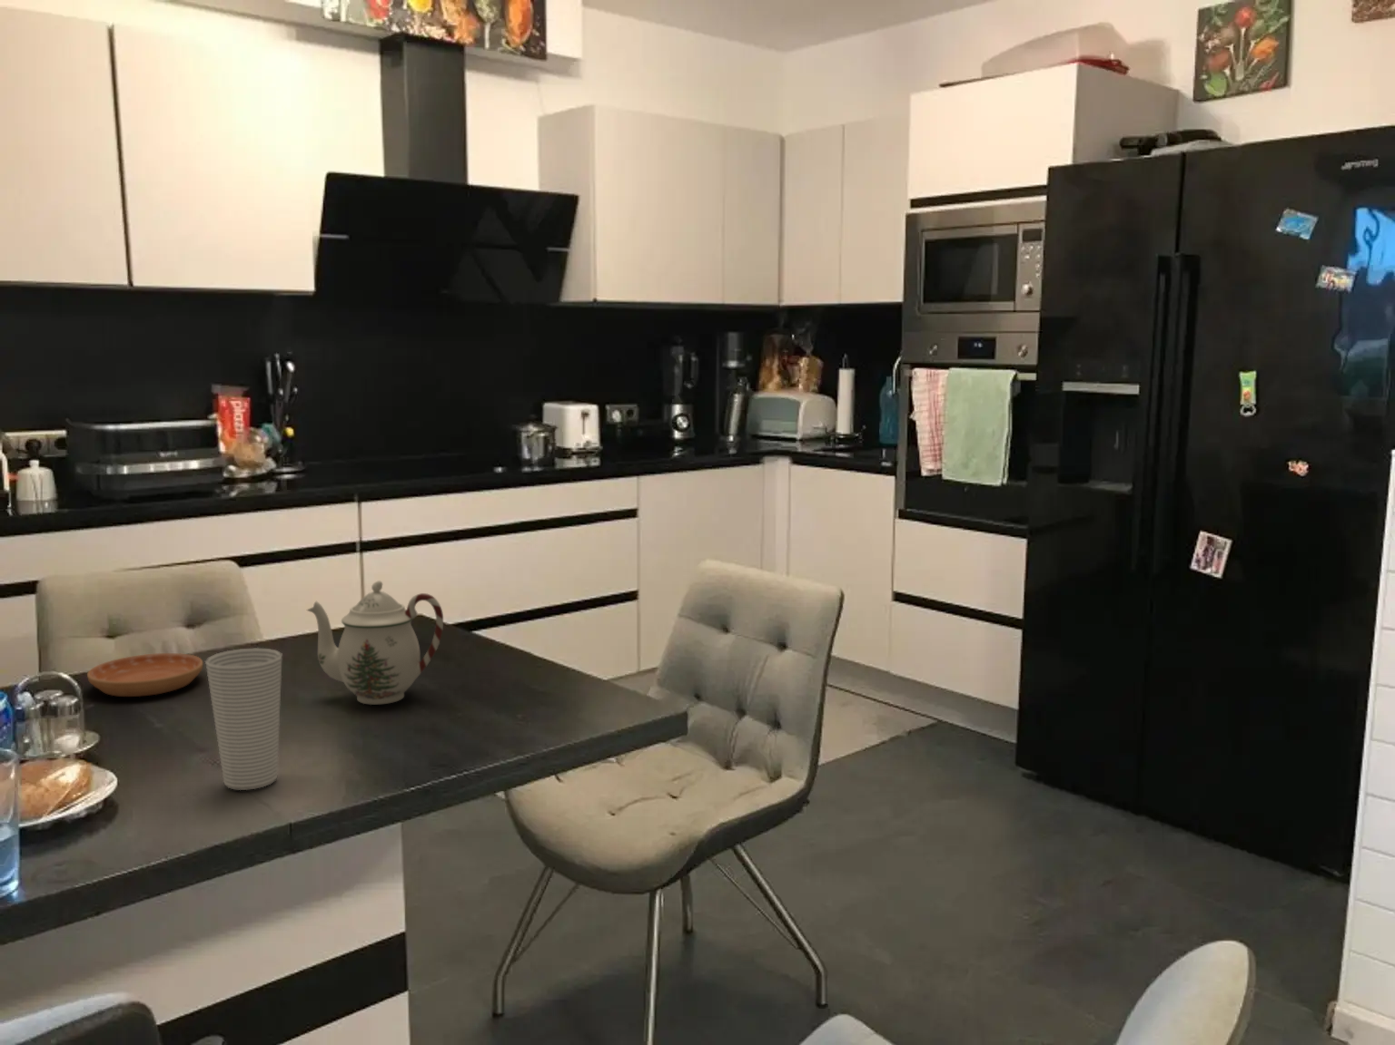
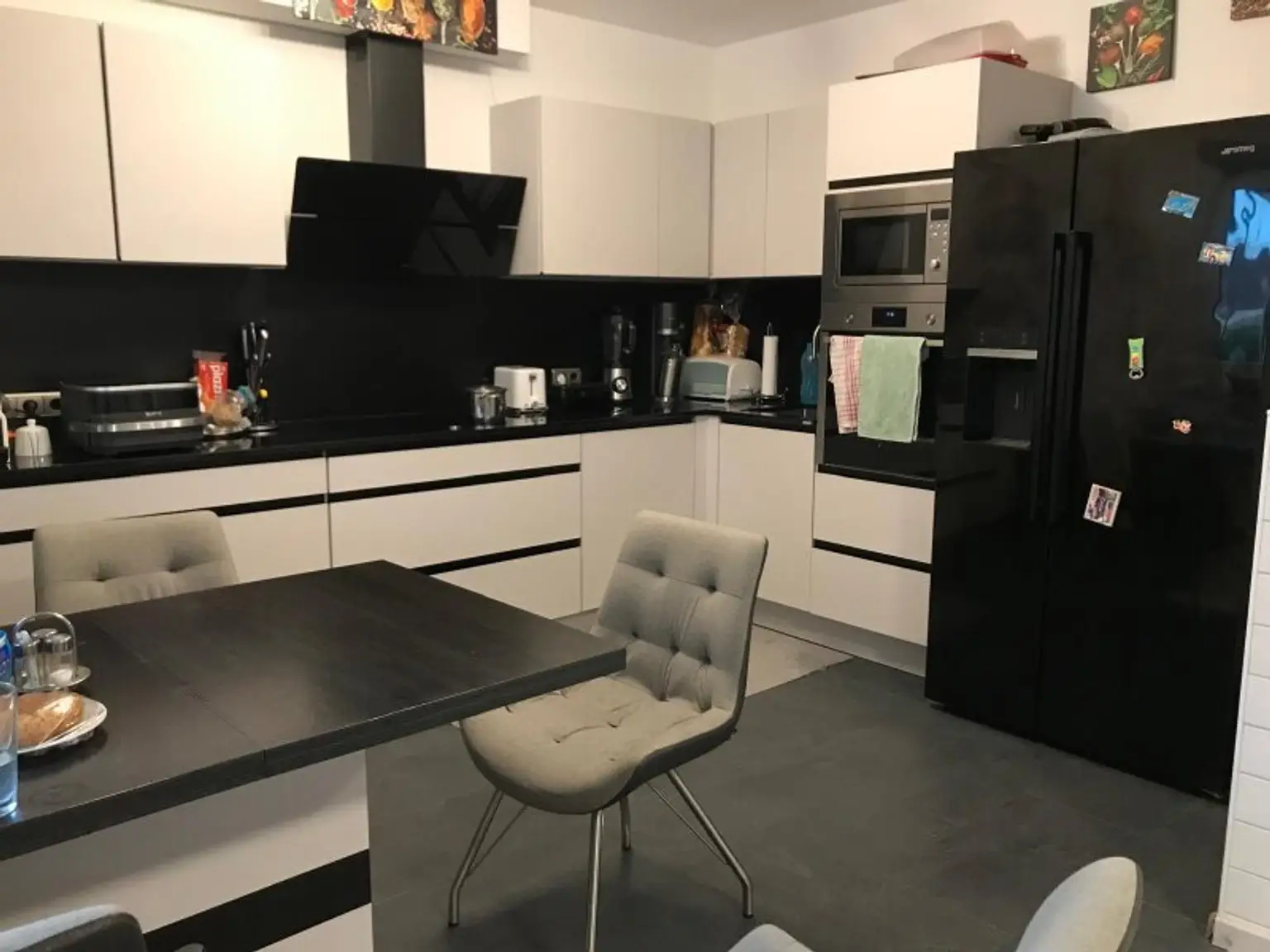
- teapot [306,580,444,706]
- cup [204,647,282,791]
- saucer [87,652,203,697]
